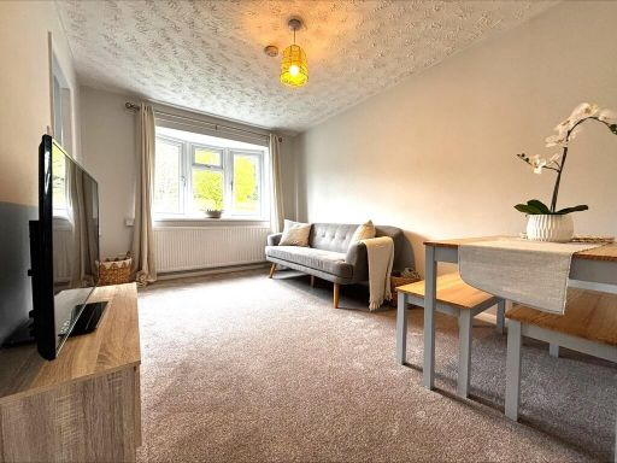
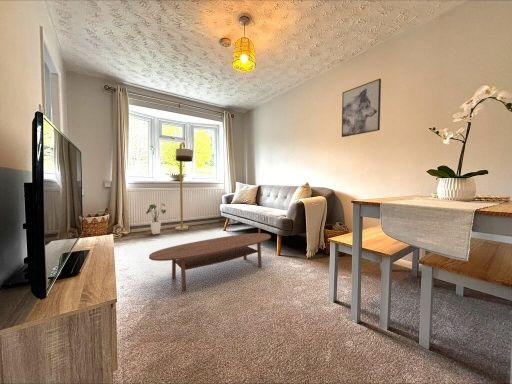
+ wall art [341,78,382,138]
+ floor lamp [174,141,193,231]
+ coffee table [148,232,272,291]
+ house plant [145,202,167,235]
